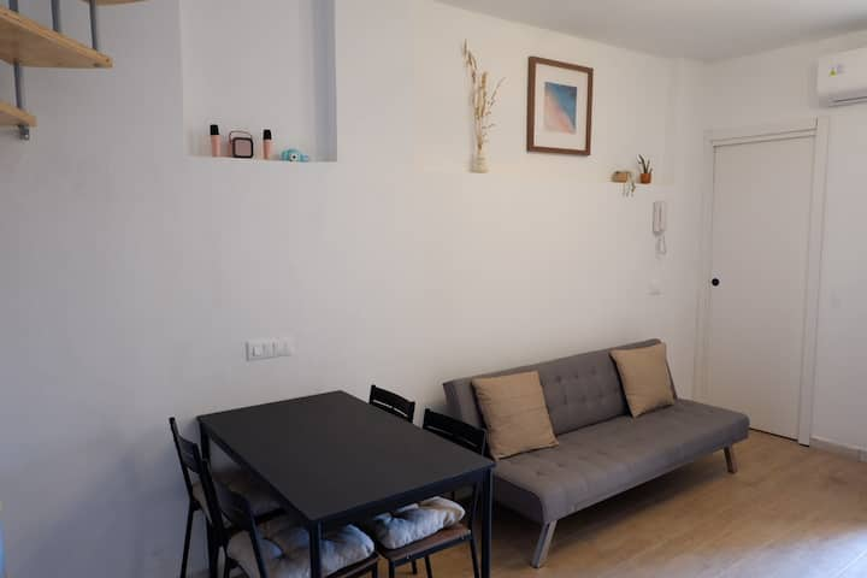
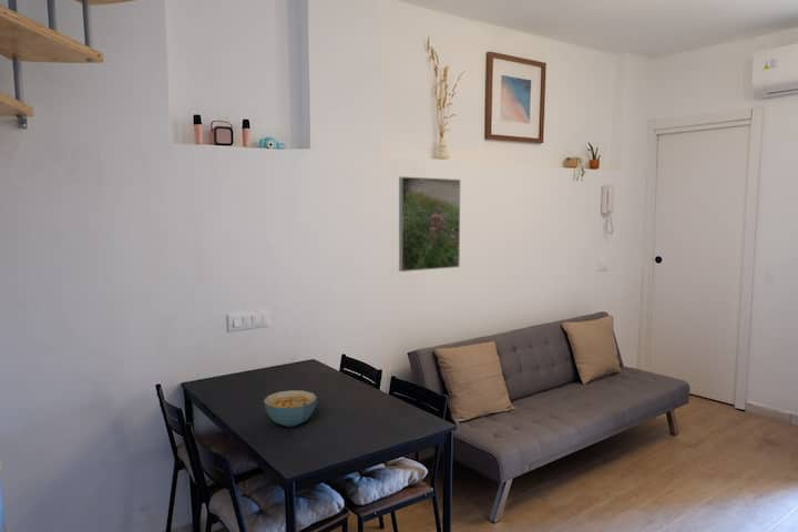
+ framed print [398,176,461,273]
+ cereal bowl [263,389,318,428]
